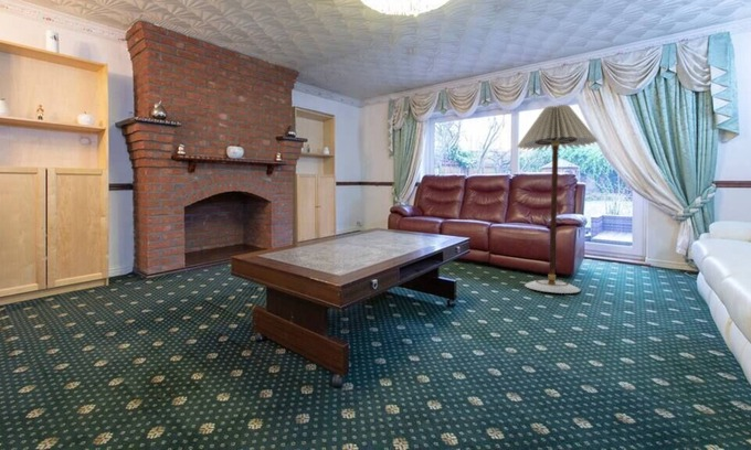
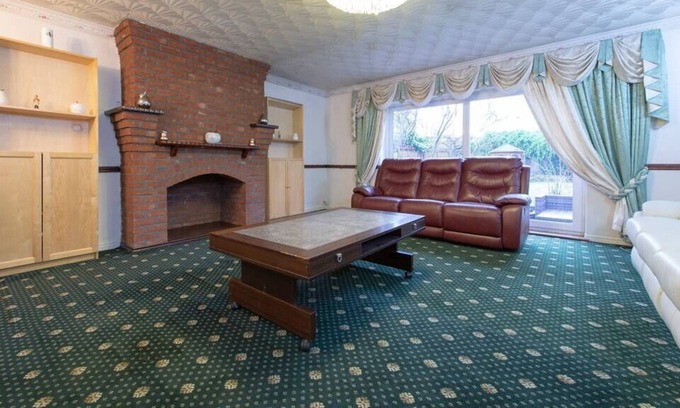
- floor lamp [516,104,599,294]
